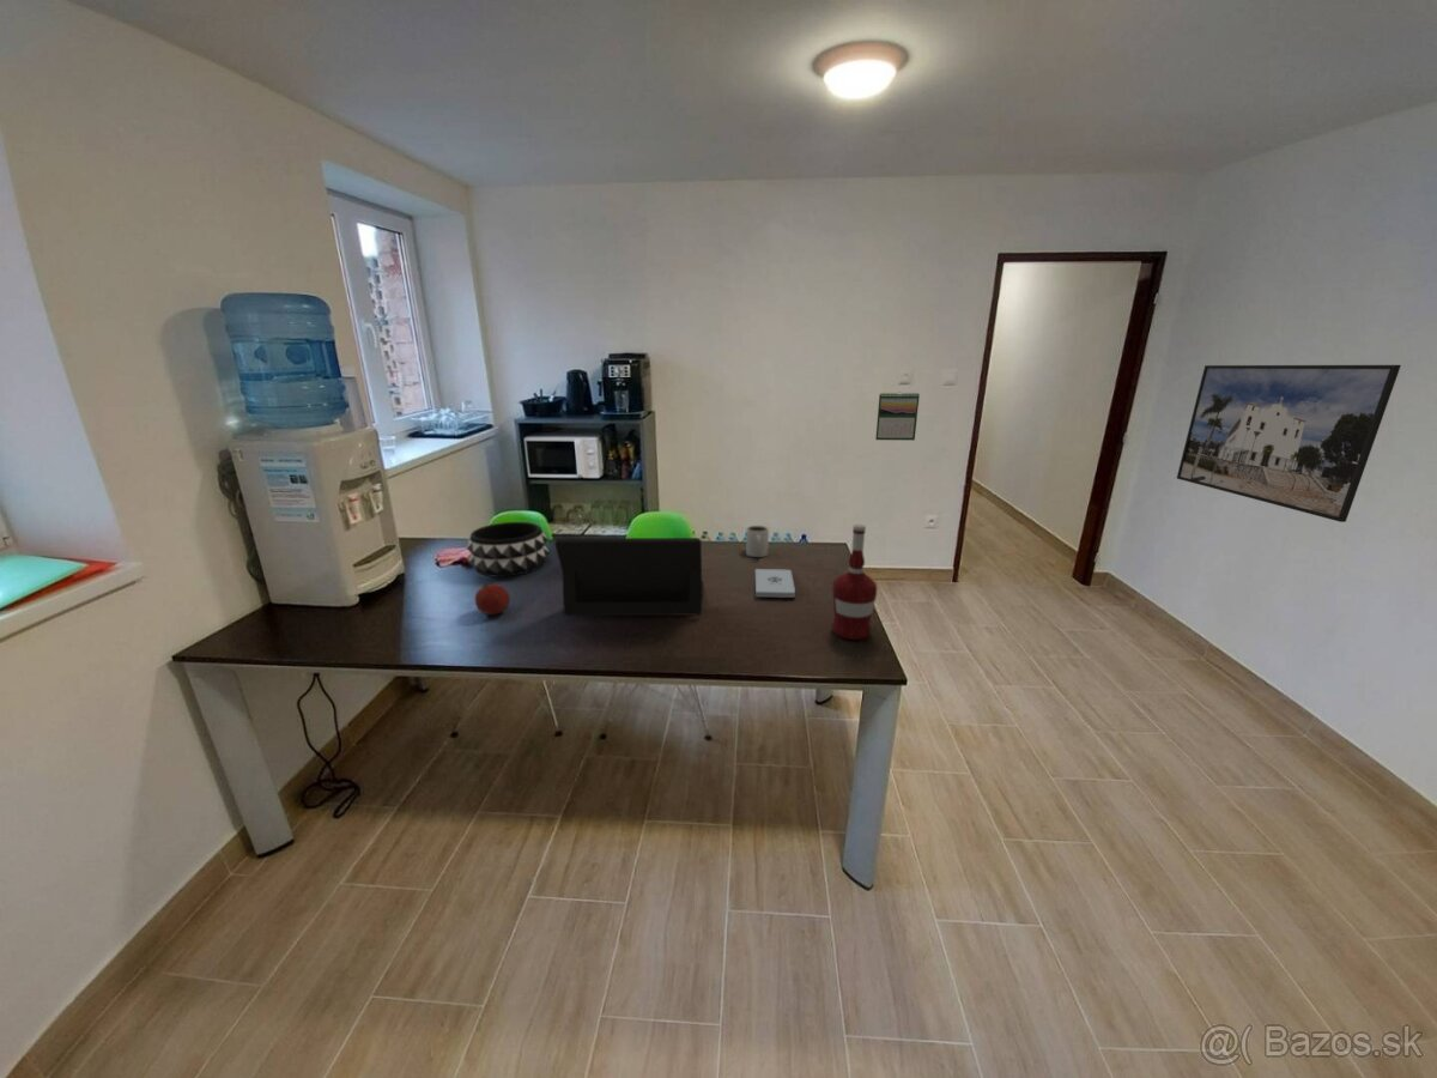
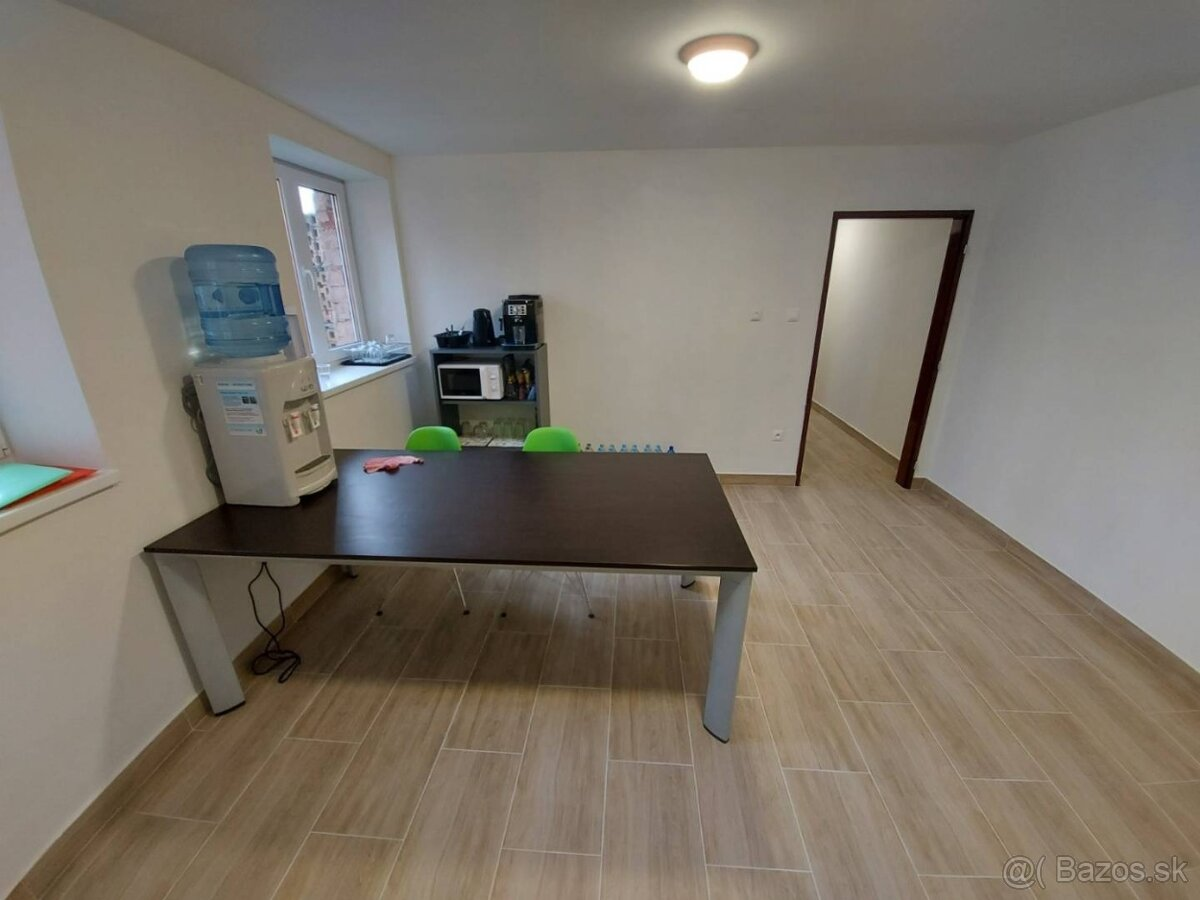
- mug [745,525,770,558]
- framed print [1176,364,1402,523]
- notepad [754,568,796,599]
- laptop [553,537,704,617]
- fruit [474,582,511,616]
- decorative bowl [466,521,550,579]
- calendar [874,390,921,442]
- alcohol [831,523,879,641]
